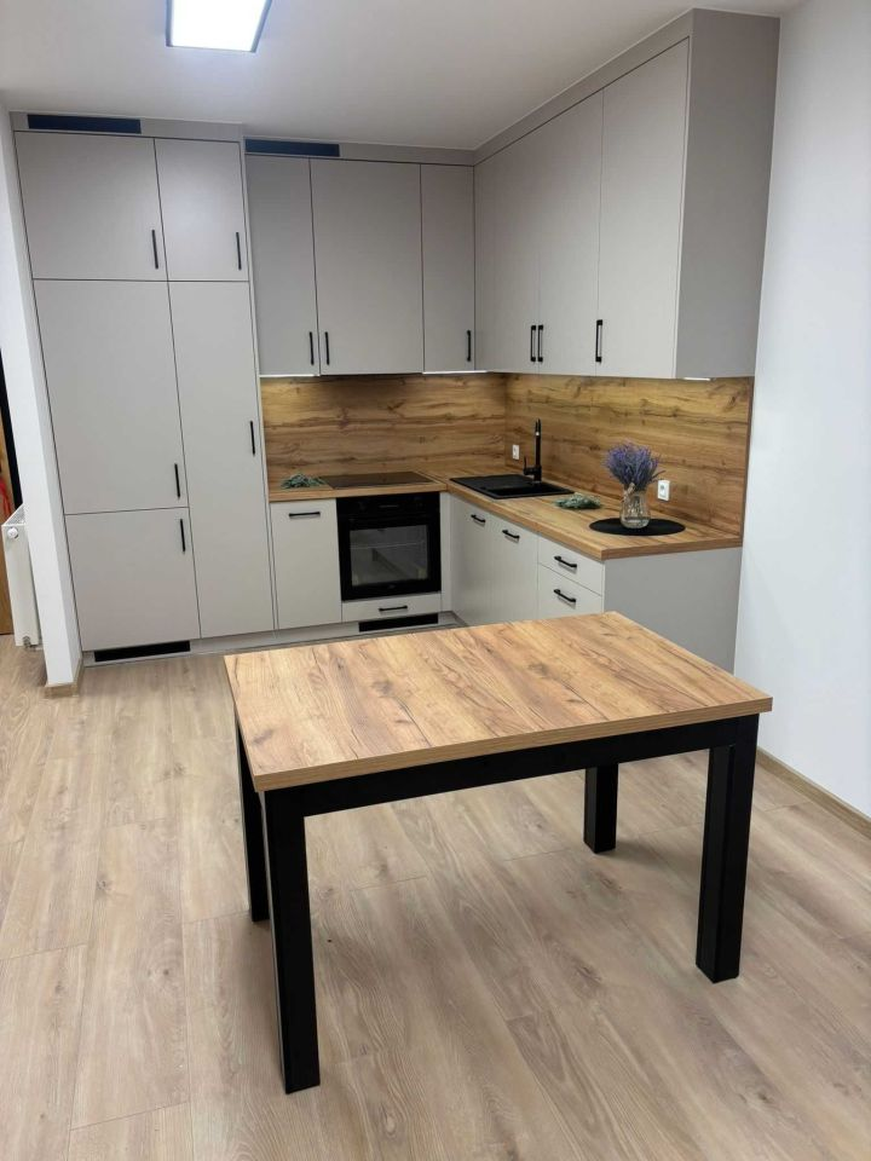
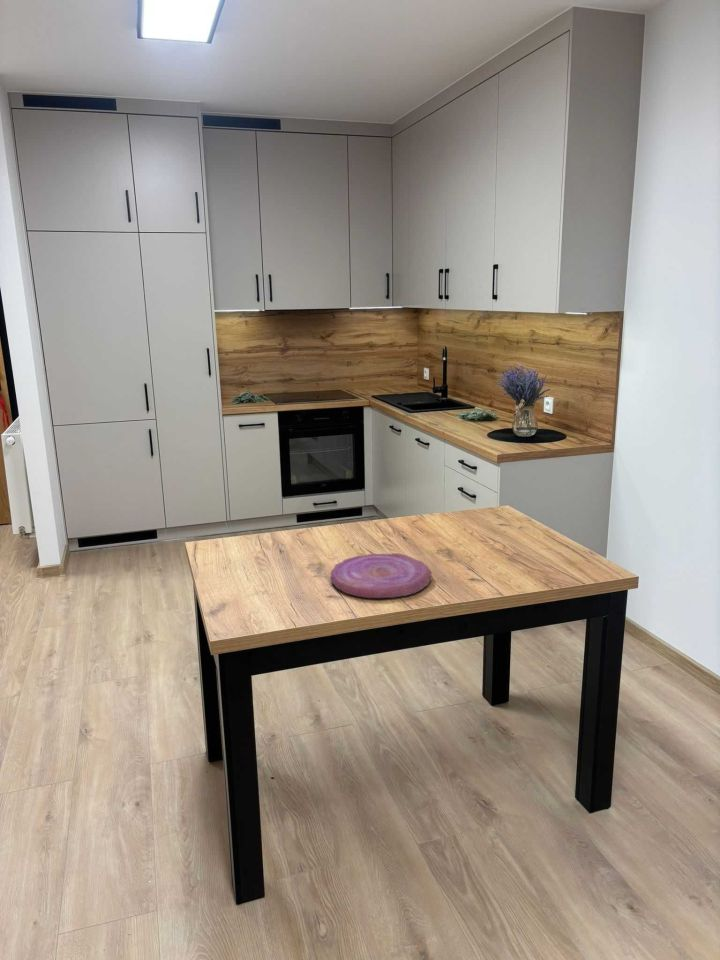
+ plate [329,552,433,599]
